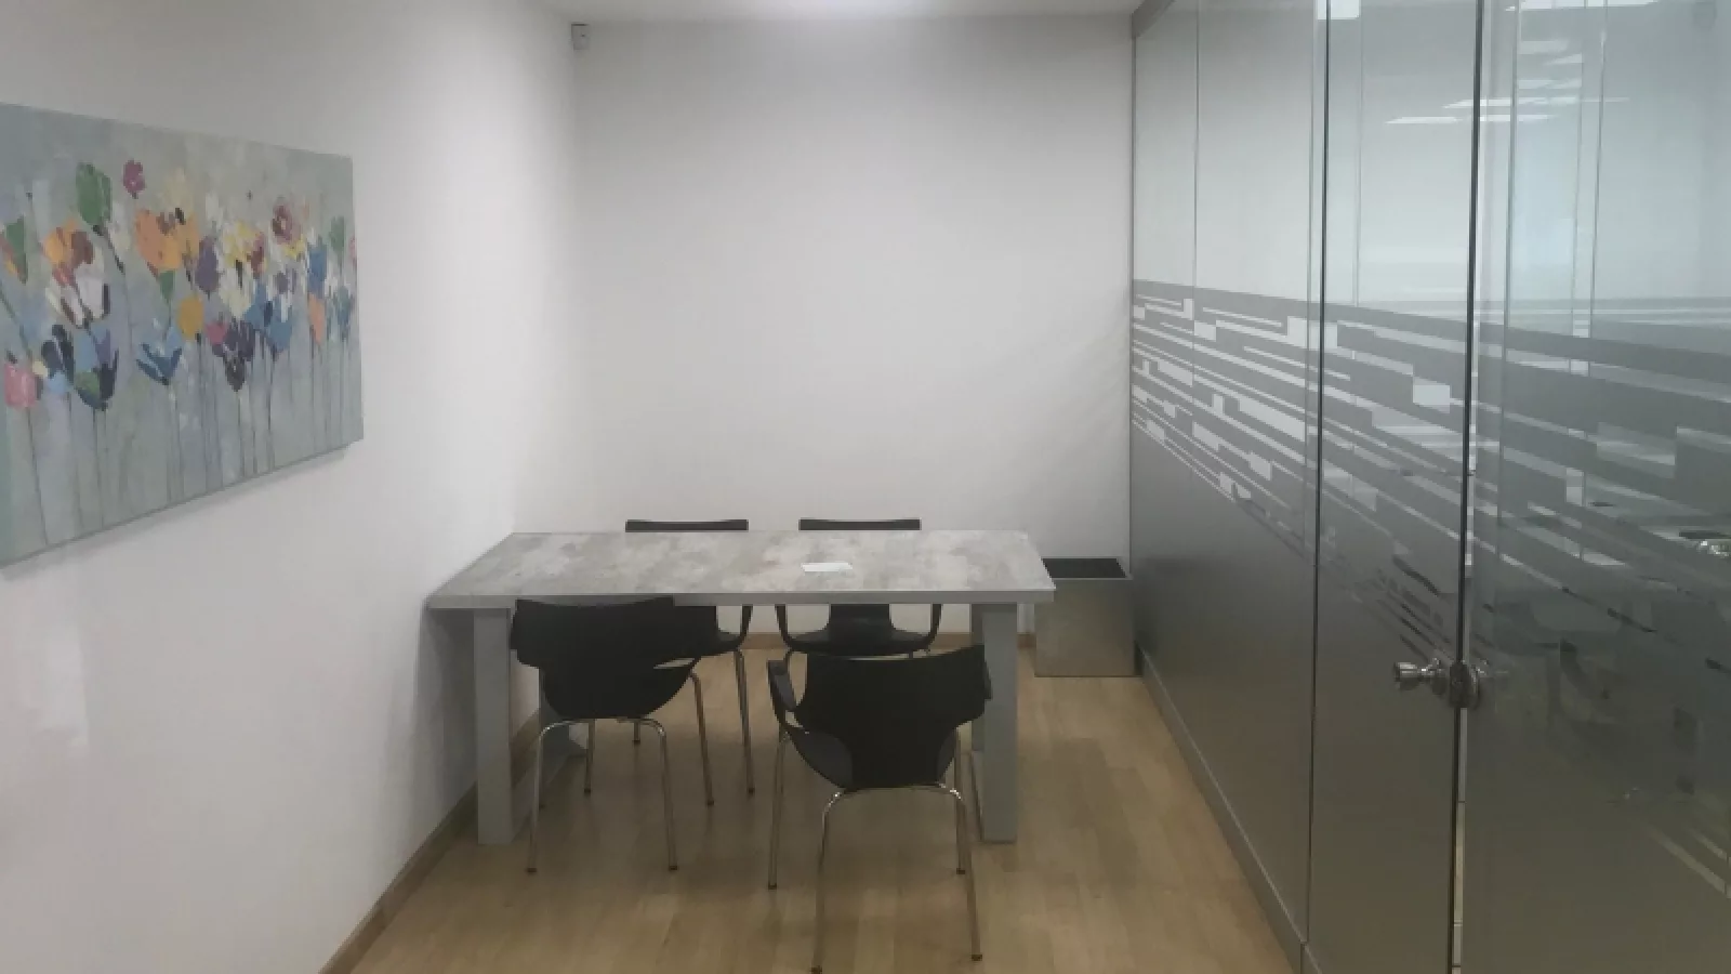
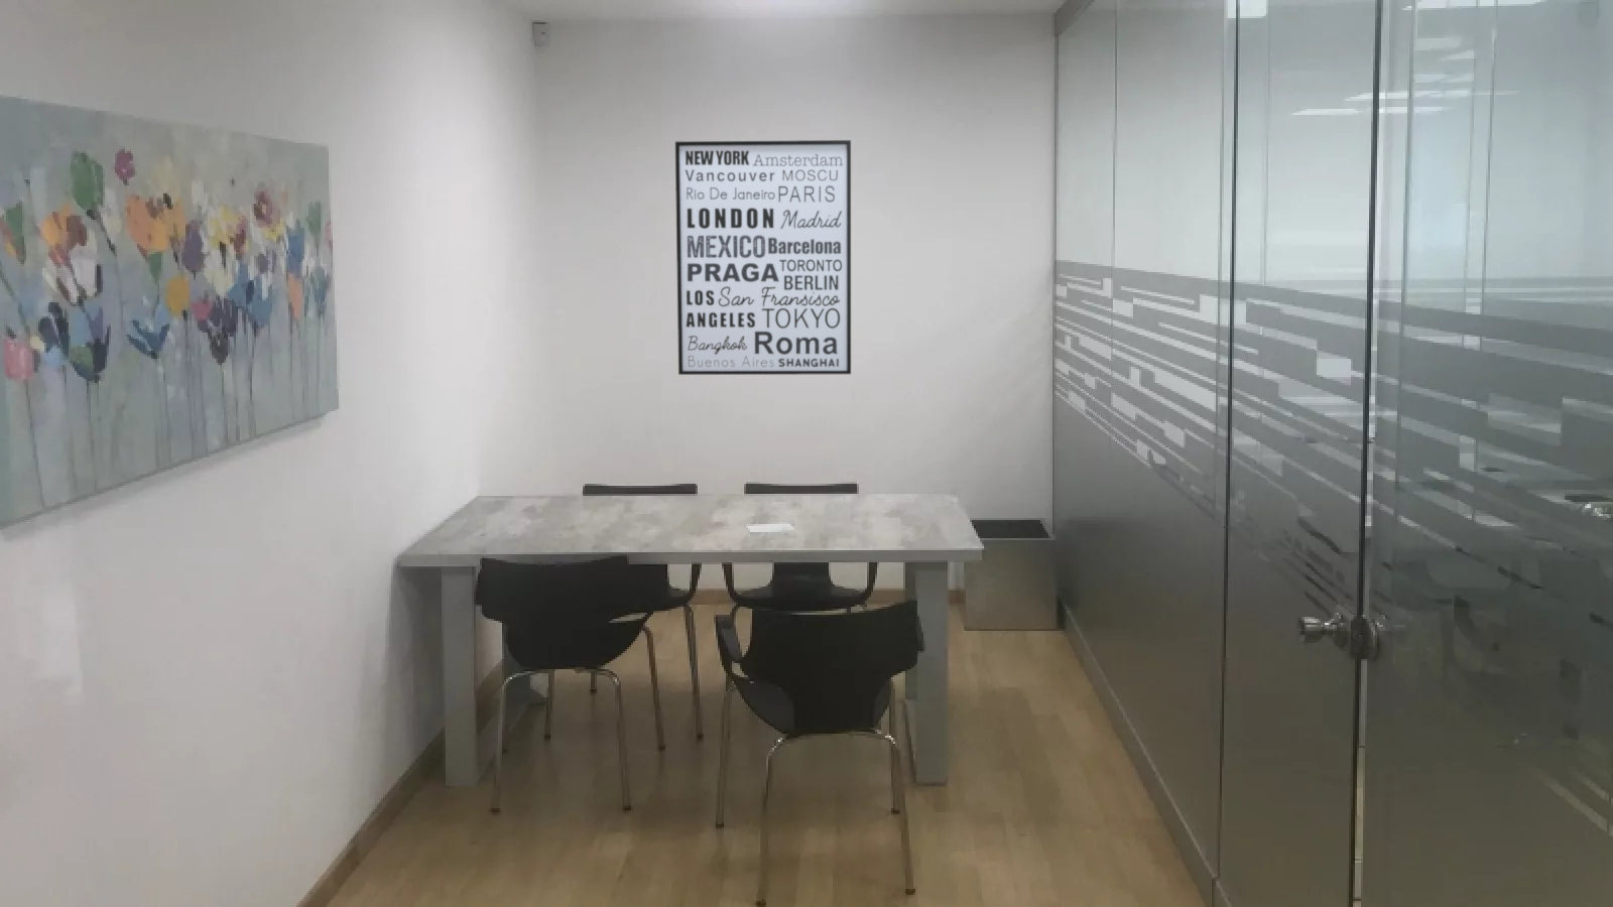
+ wall art [675,140,852,375]
